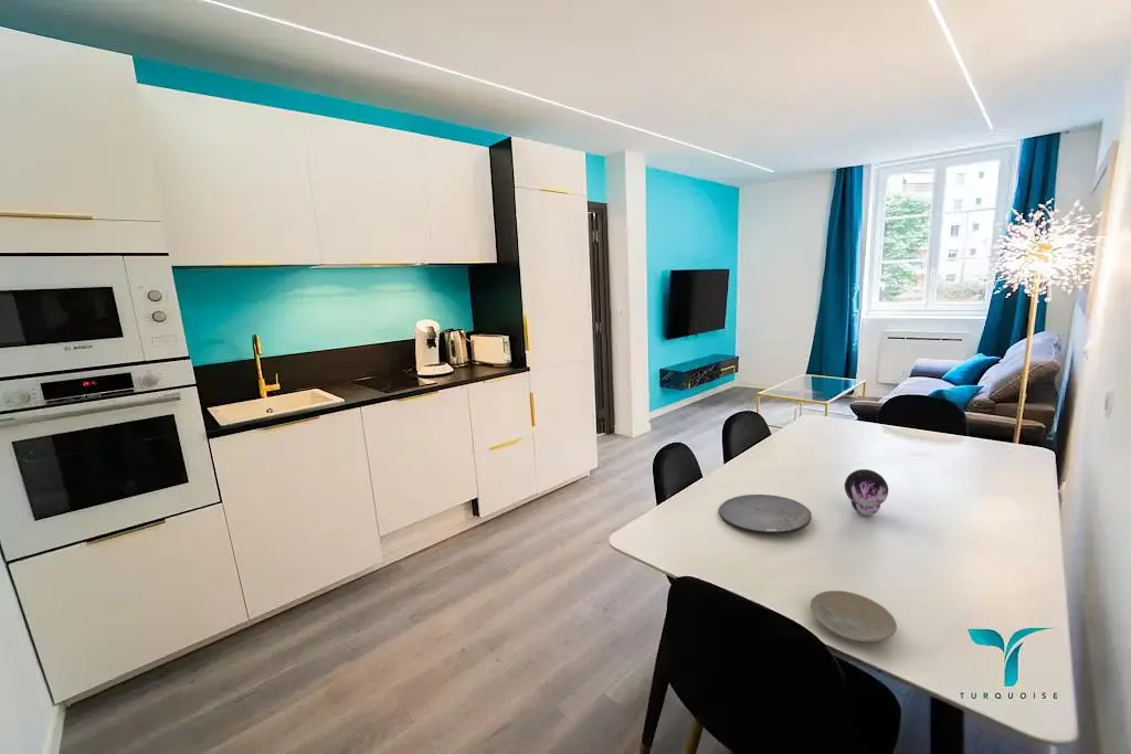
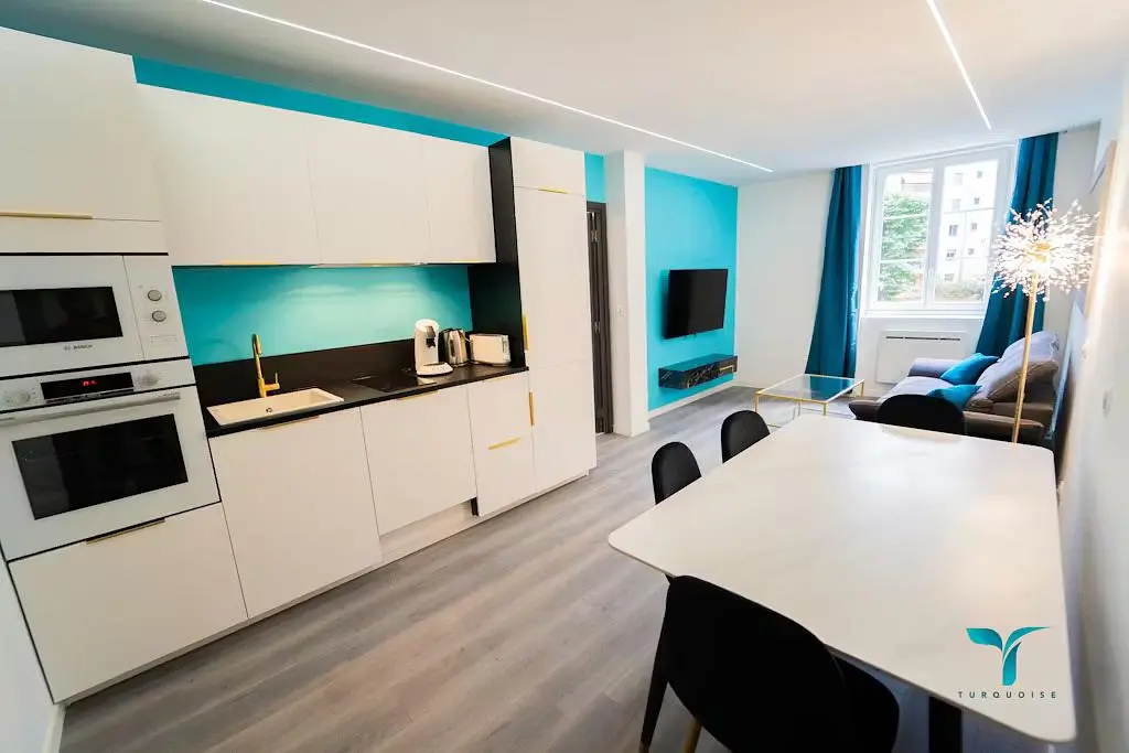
- decorative orb [844,468,889,517]
- plate [810,590,898,644]
- plate [718,493,813,534]
